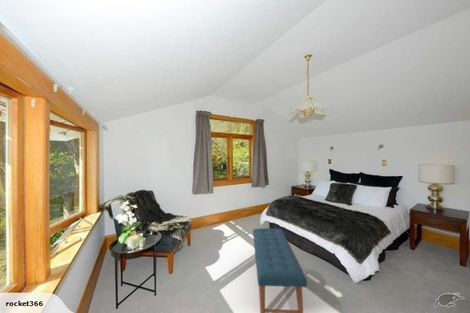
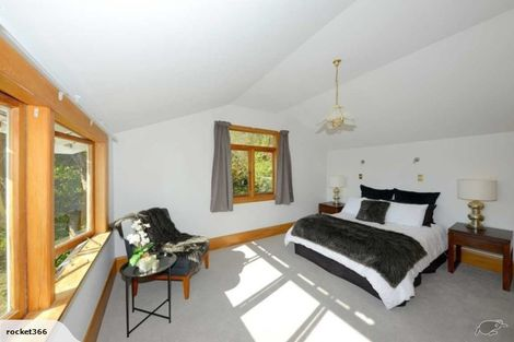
- bench [252,227,308,313]
